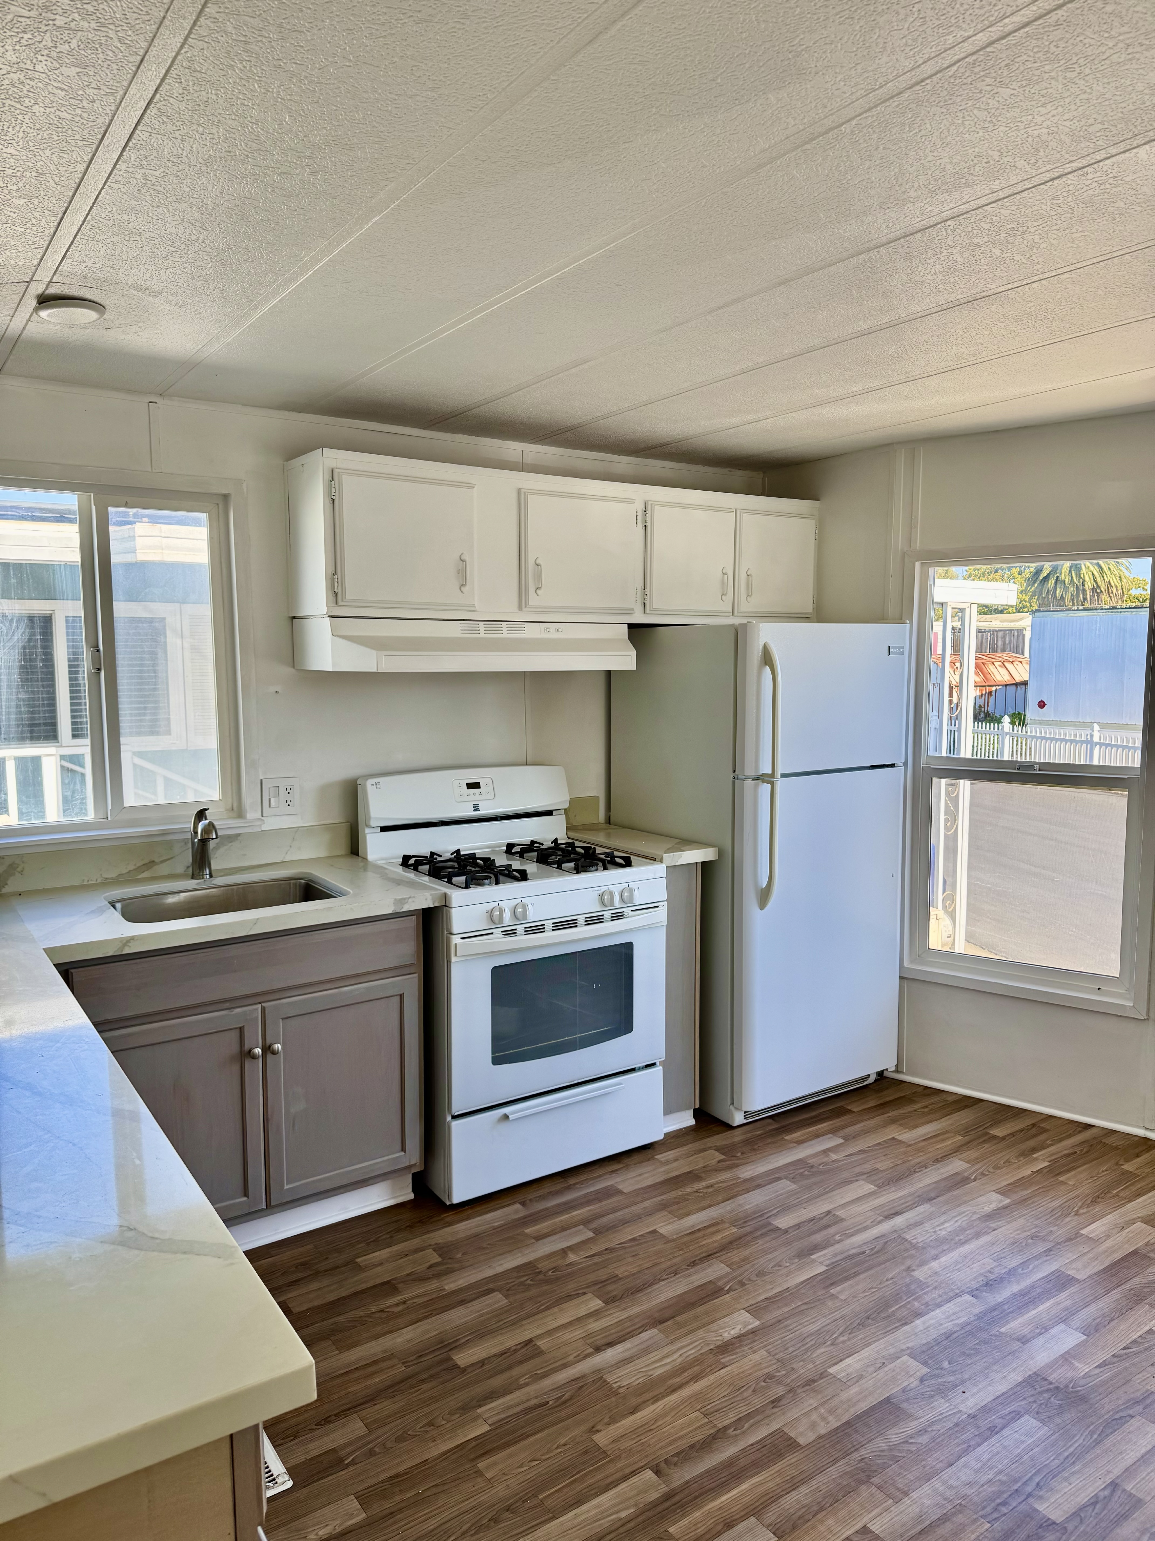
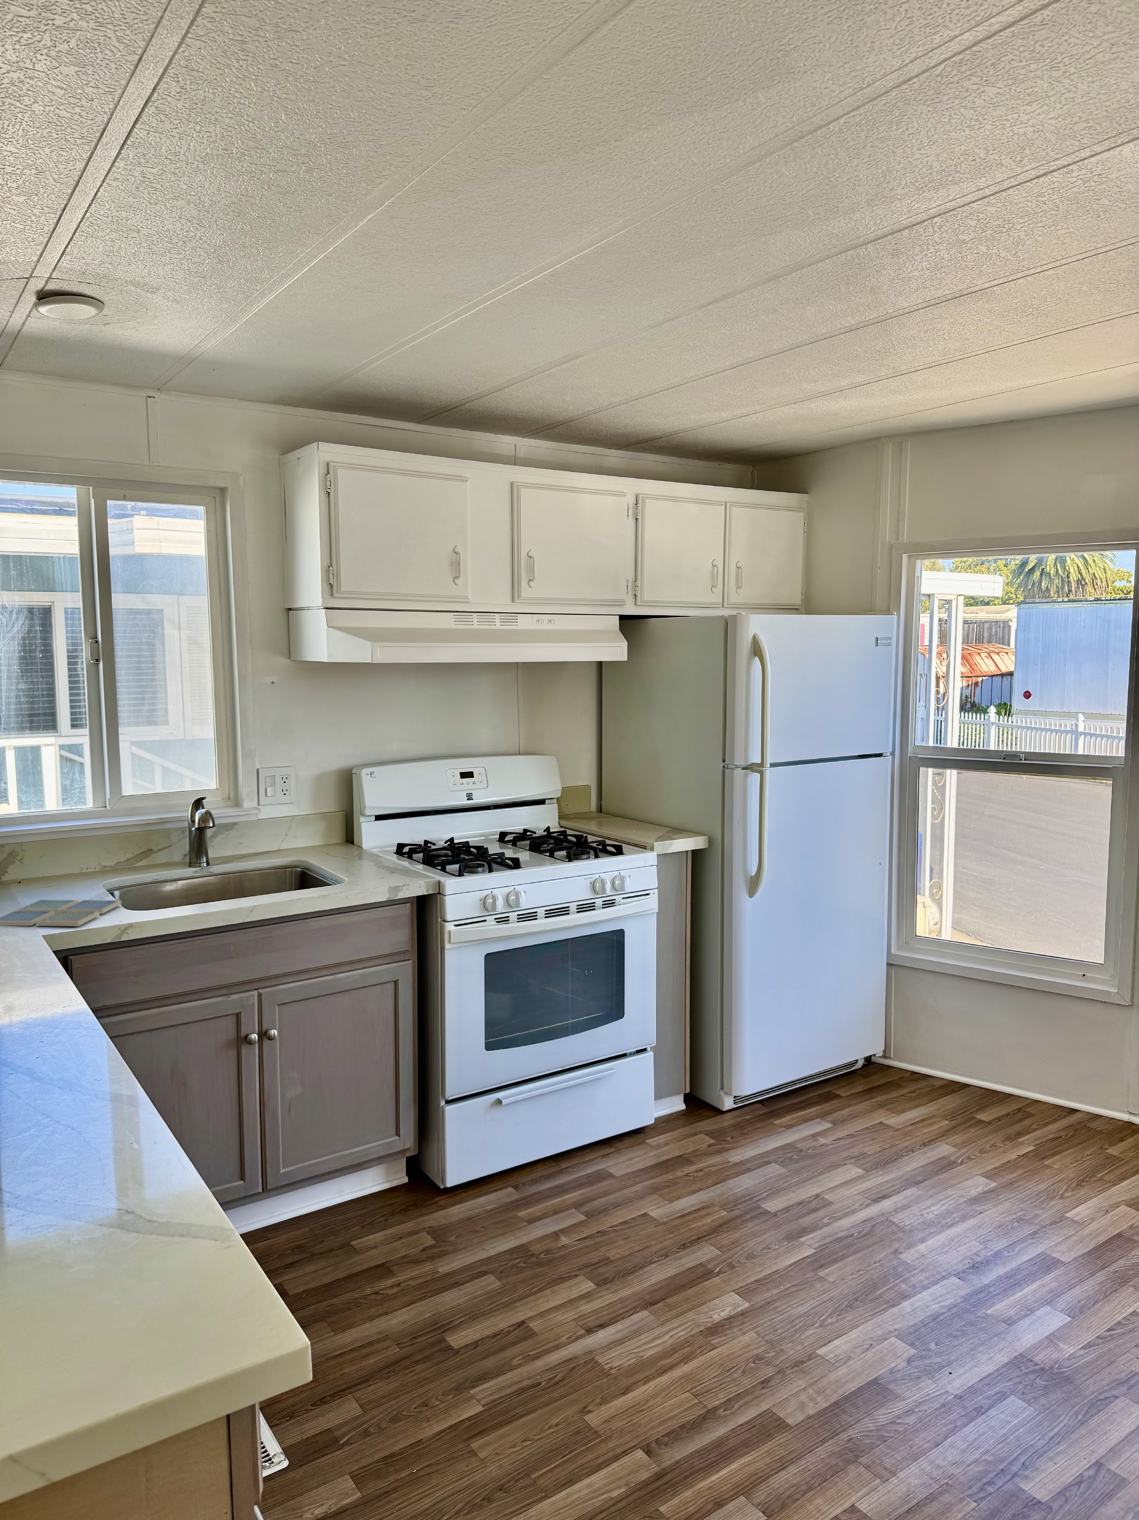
+ drink coaster [0,899,122,926]
